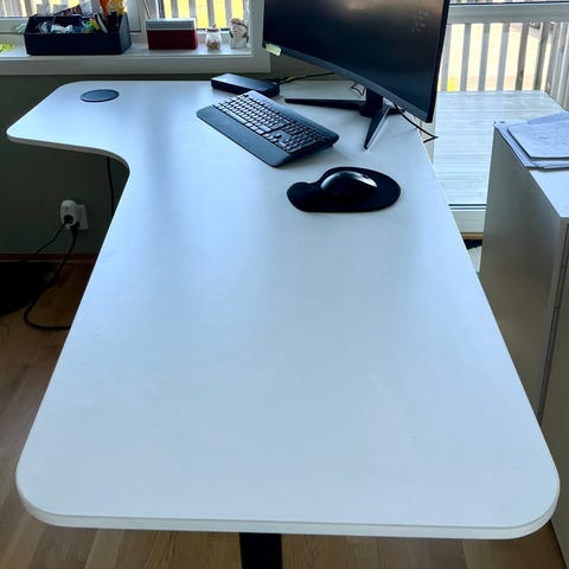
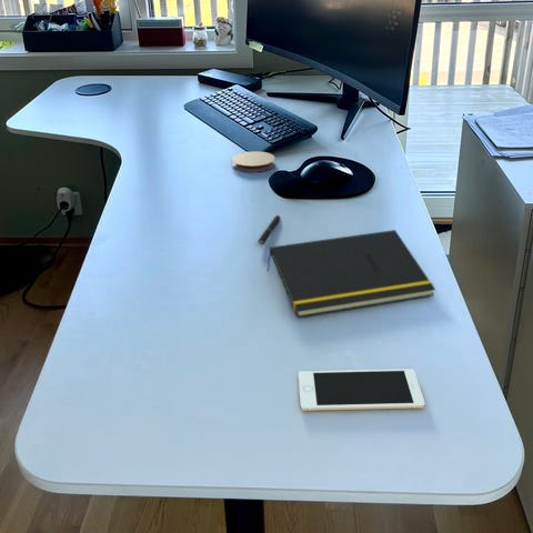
+ coaster [231,150,276,173]
+ cell phone [298,368,425,412]
+ pen [257,214,281,247]
+ notepad [265,229,436,319]
